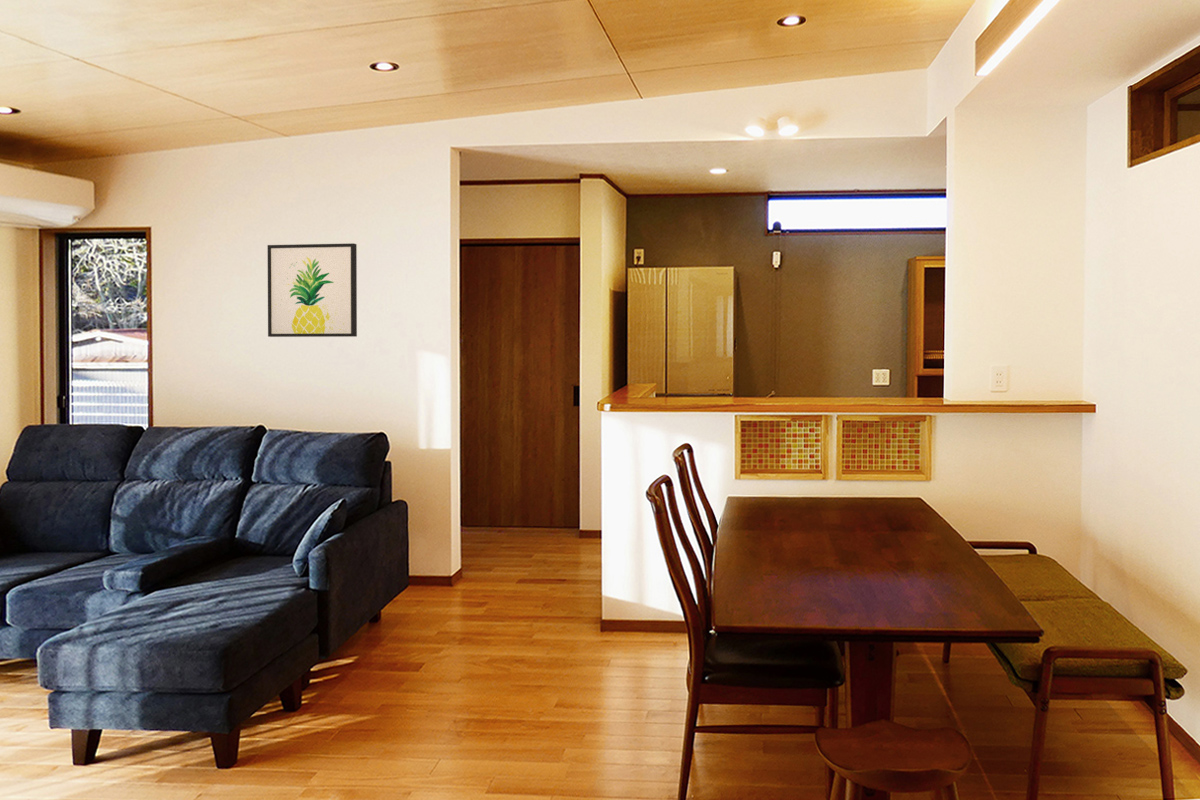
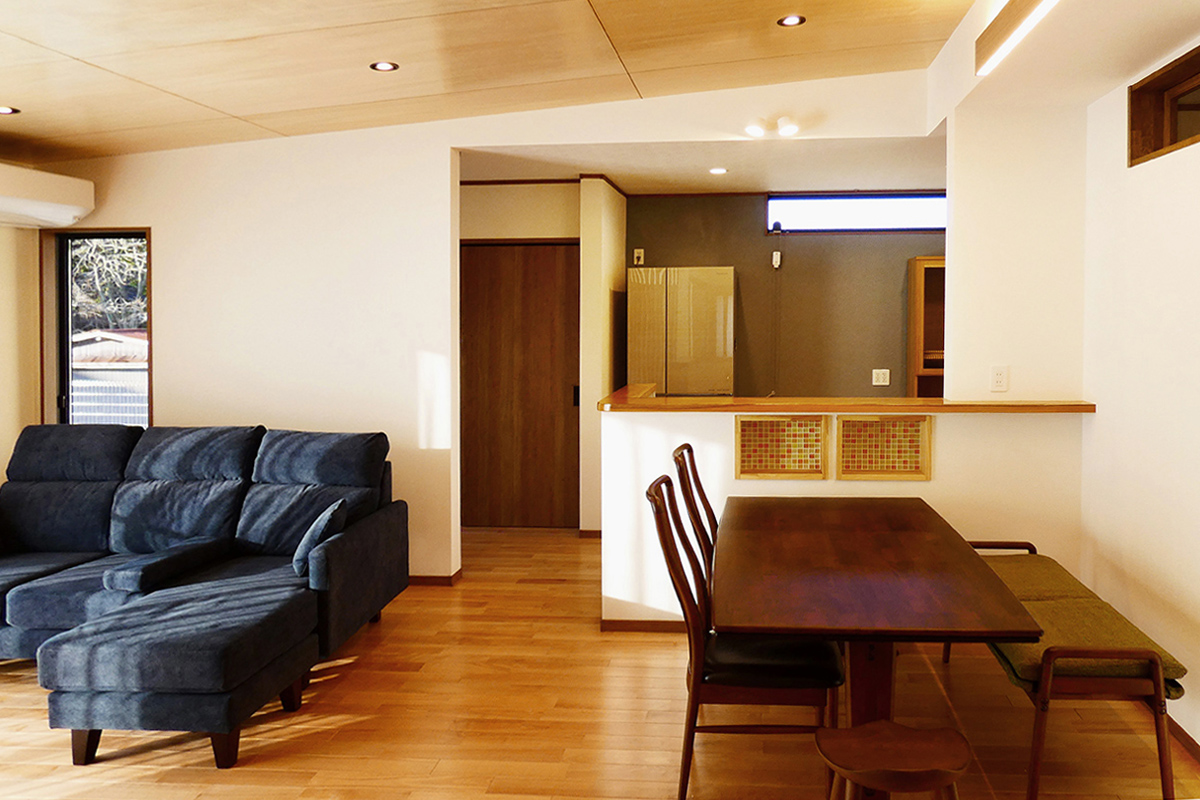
- wall art [267,242,358,338]
